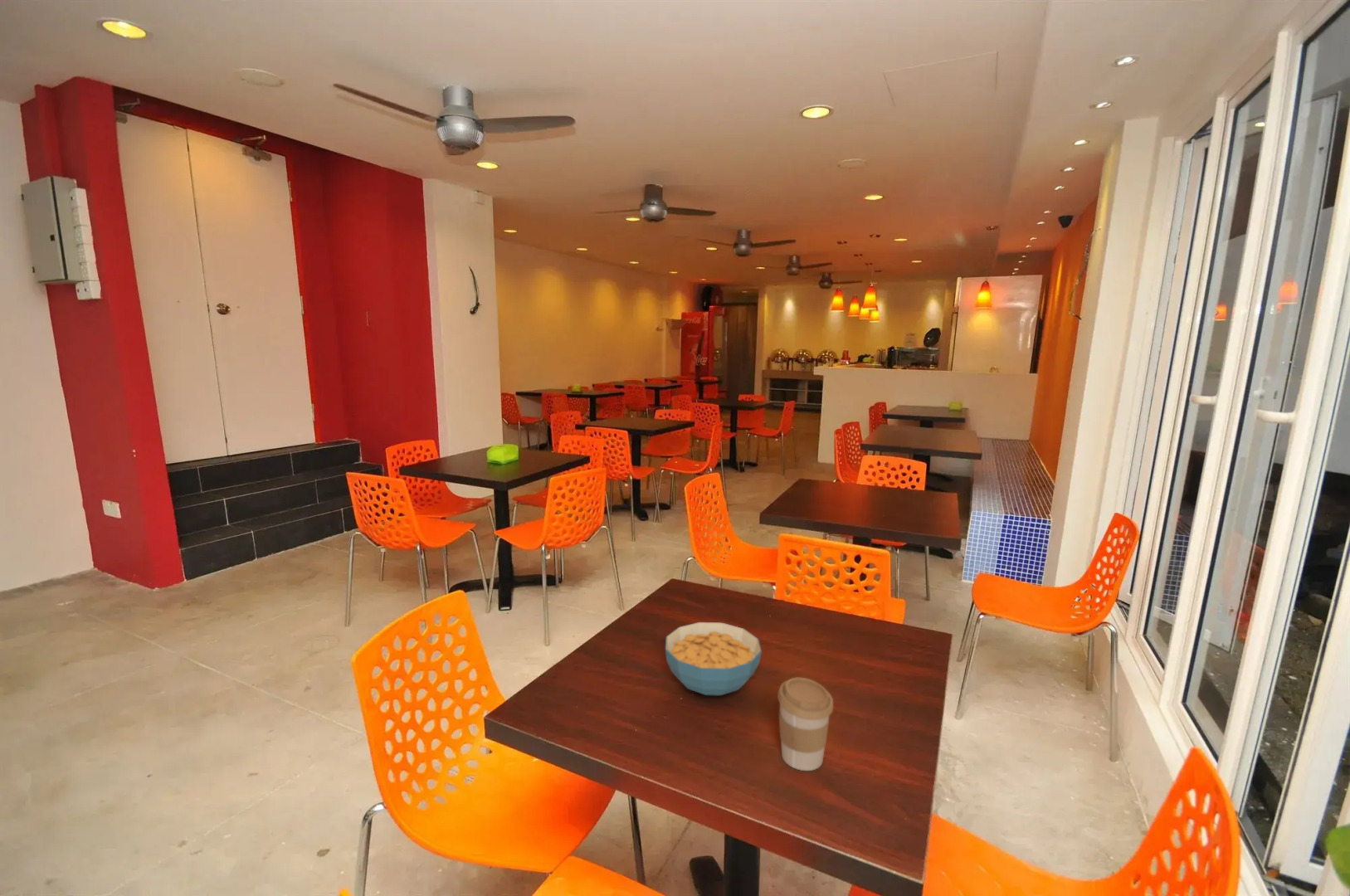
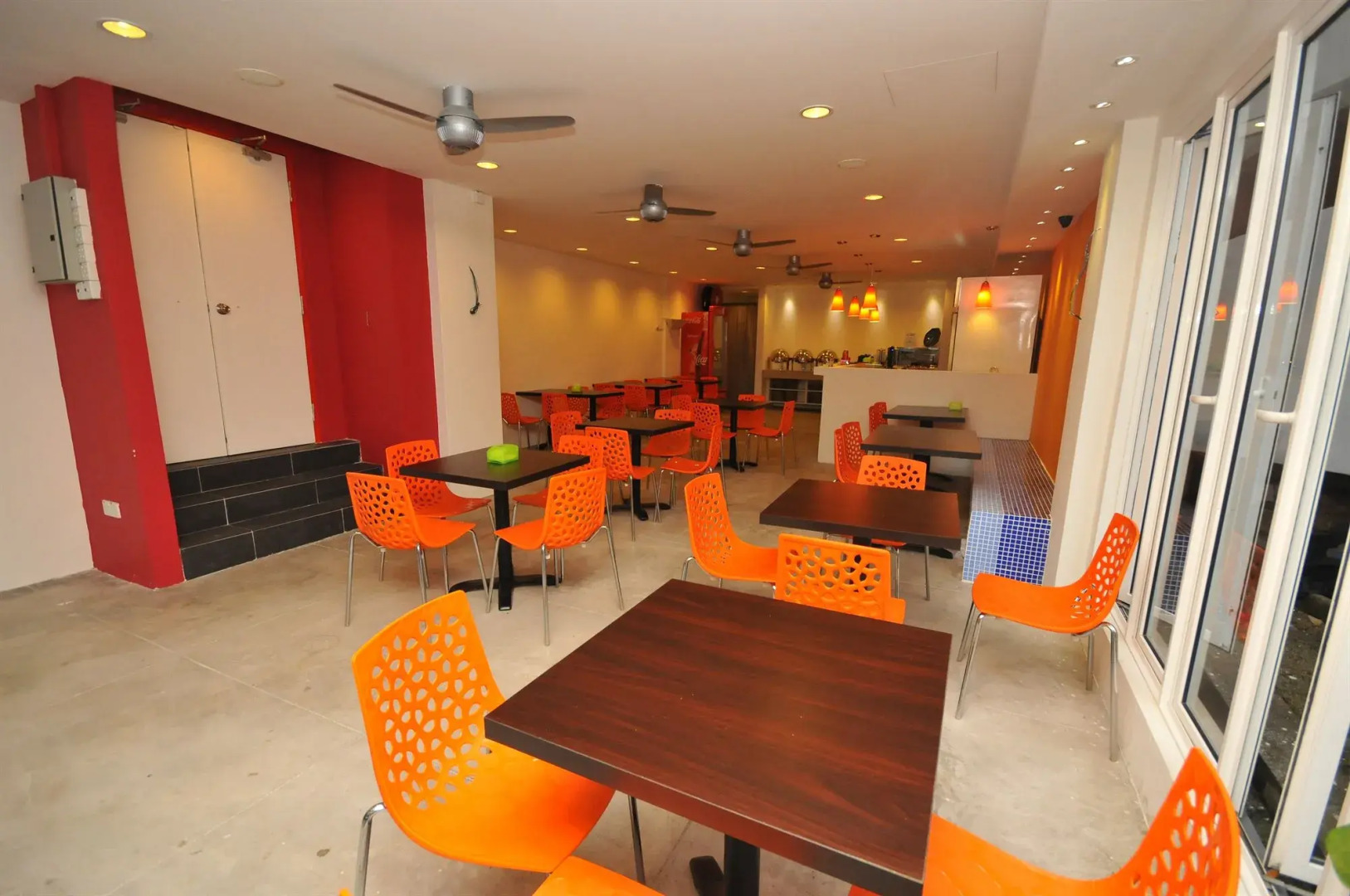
- cereal bowl [665,621,763,696]
- coffee cup [777,677,834,772]
